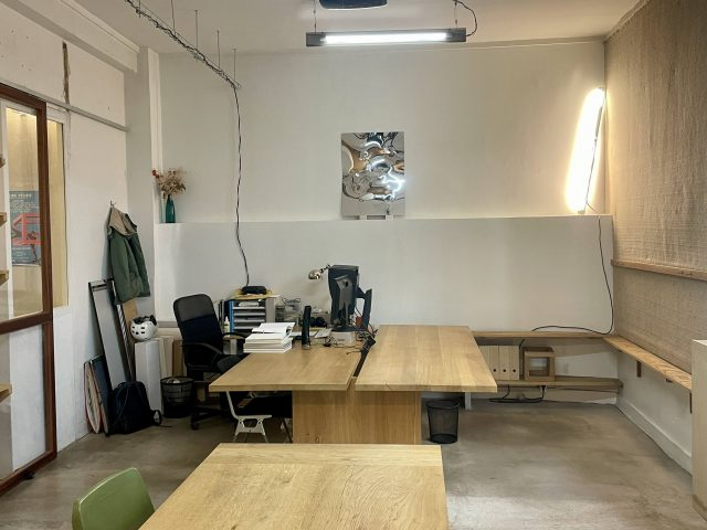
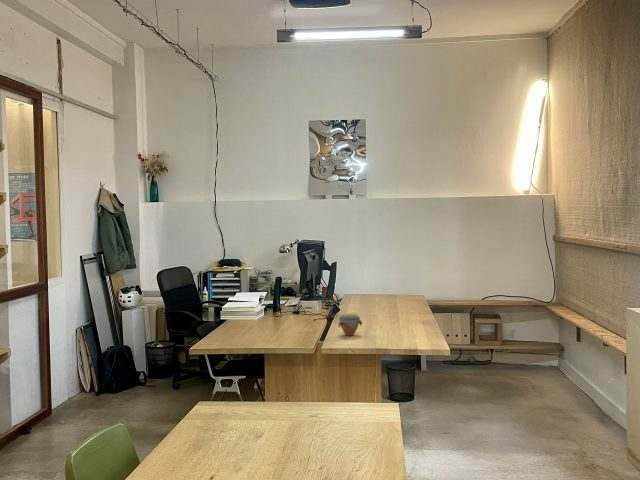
+ jar [337,313,363,337]
